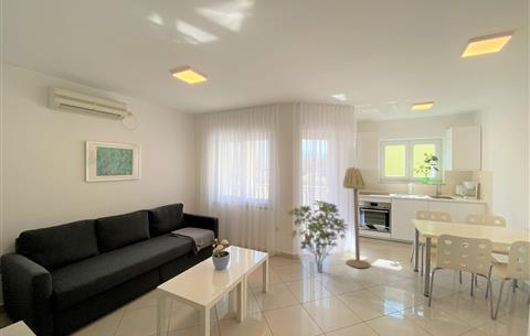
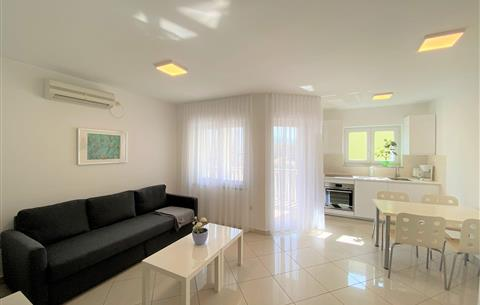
- shrub [286,199,349,273]
- floor lamp [342,165,371,269]
